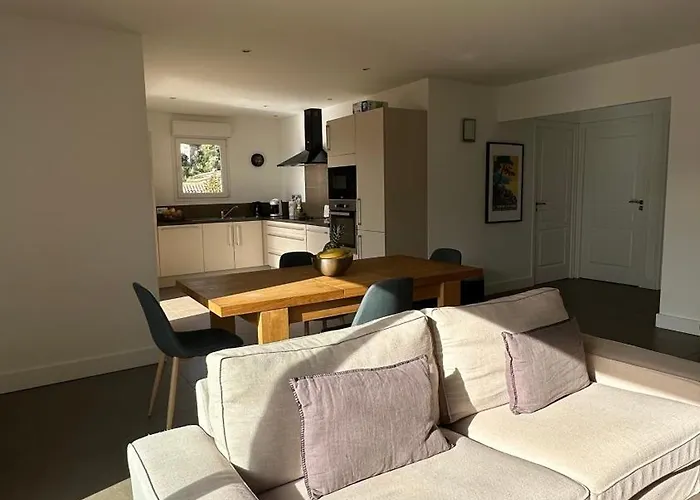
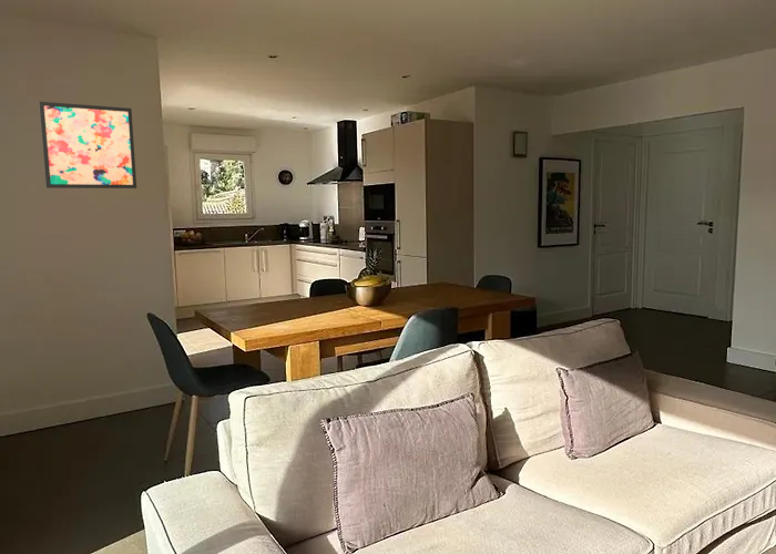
+ wall art [38,101,137,189]
